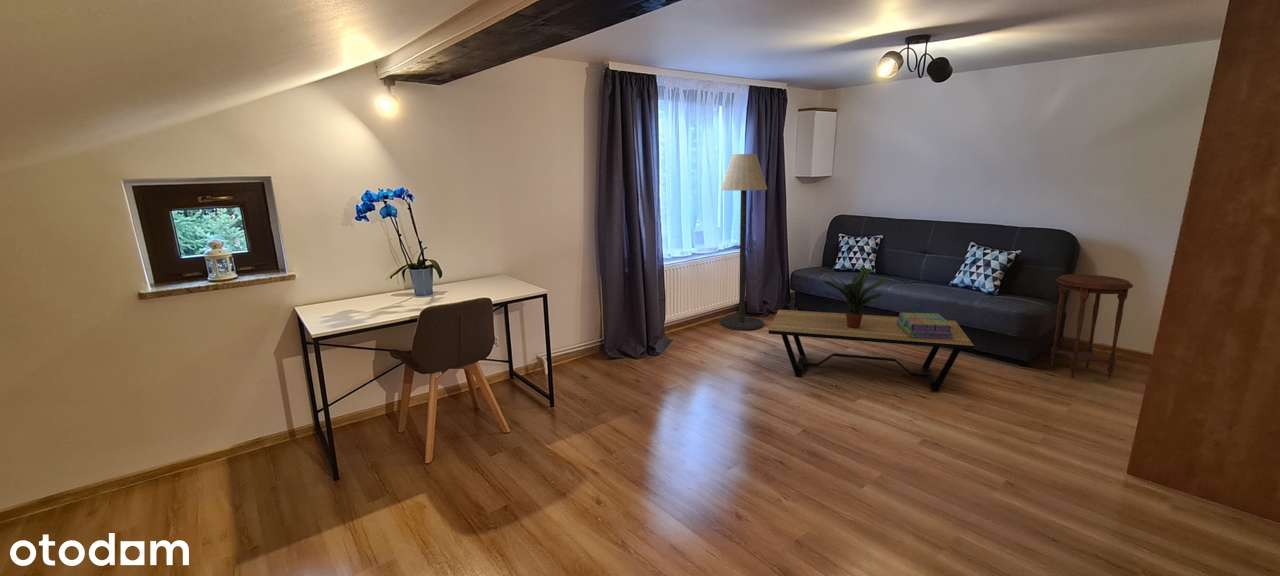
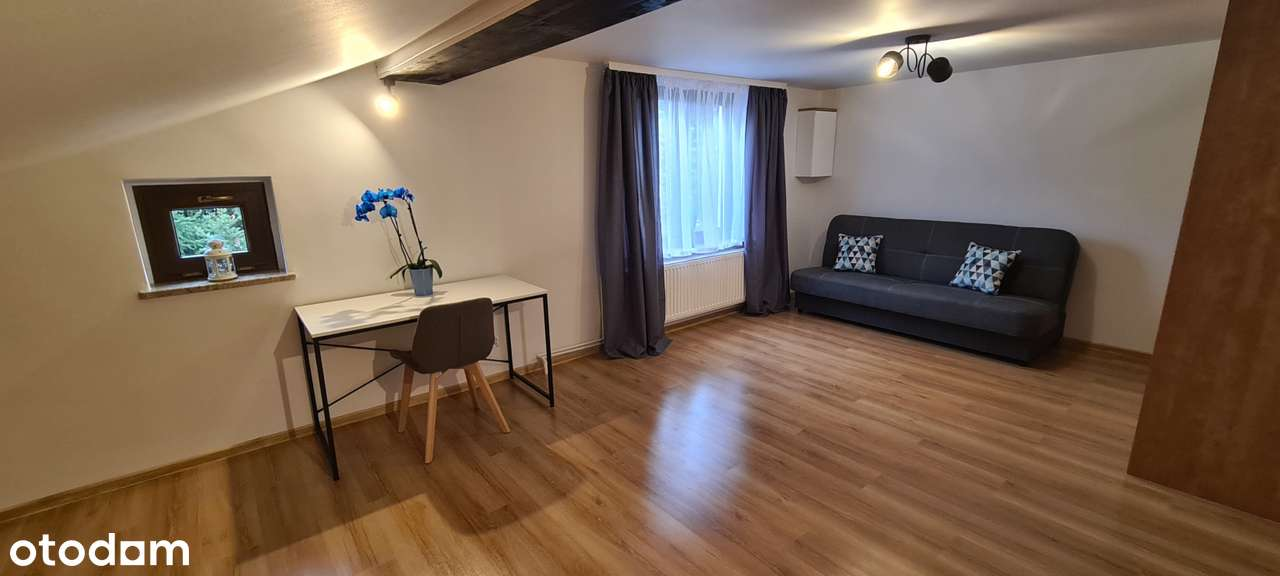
- floor lamp [719,153,768,331]
- side table [1050,273,1134,380]
- stack of books [897,311,954,339]
- potted plant [817,264,888,329]
- coffee table [768,309,975,392]
